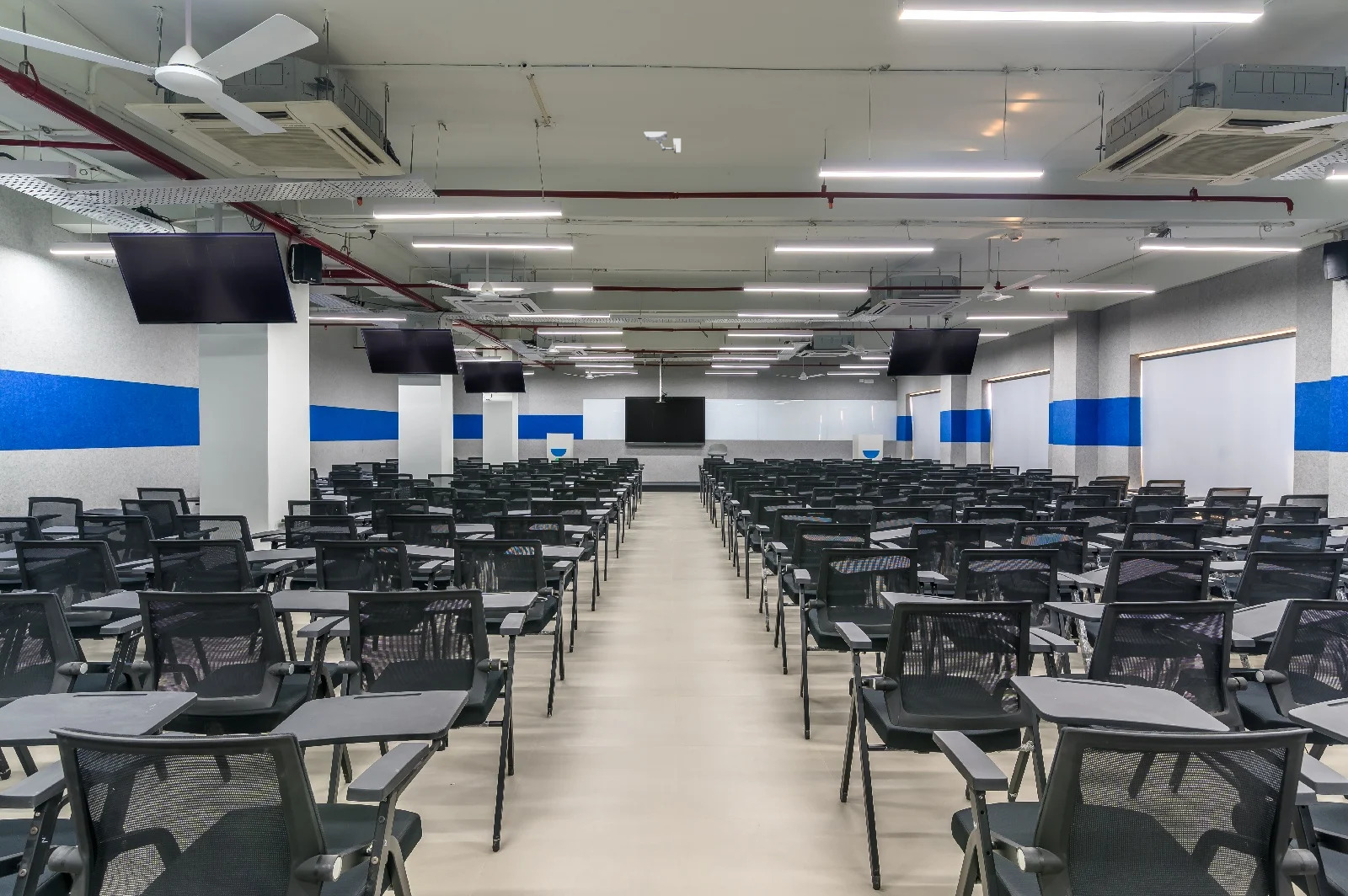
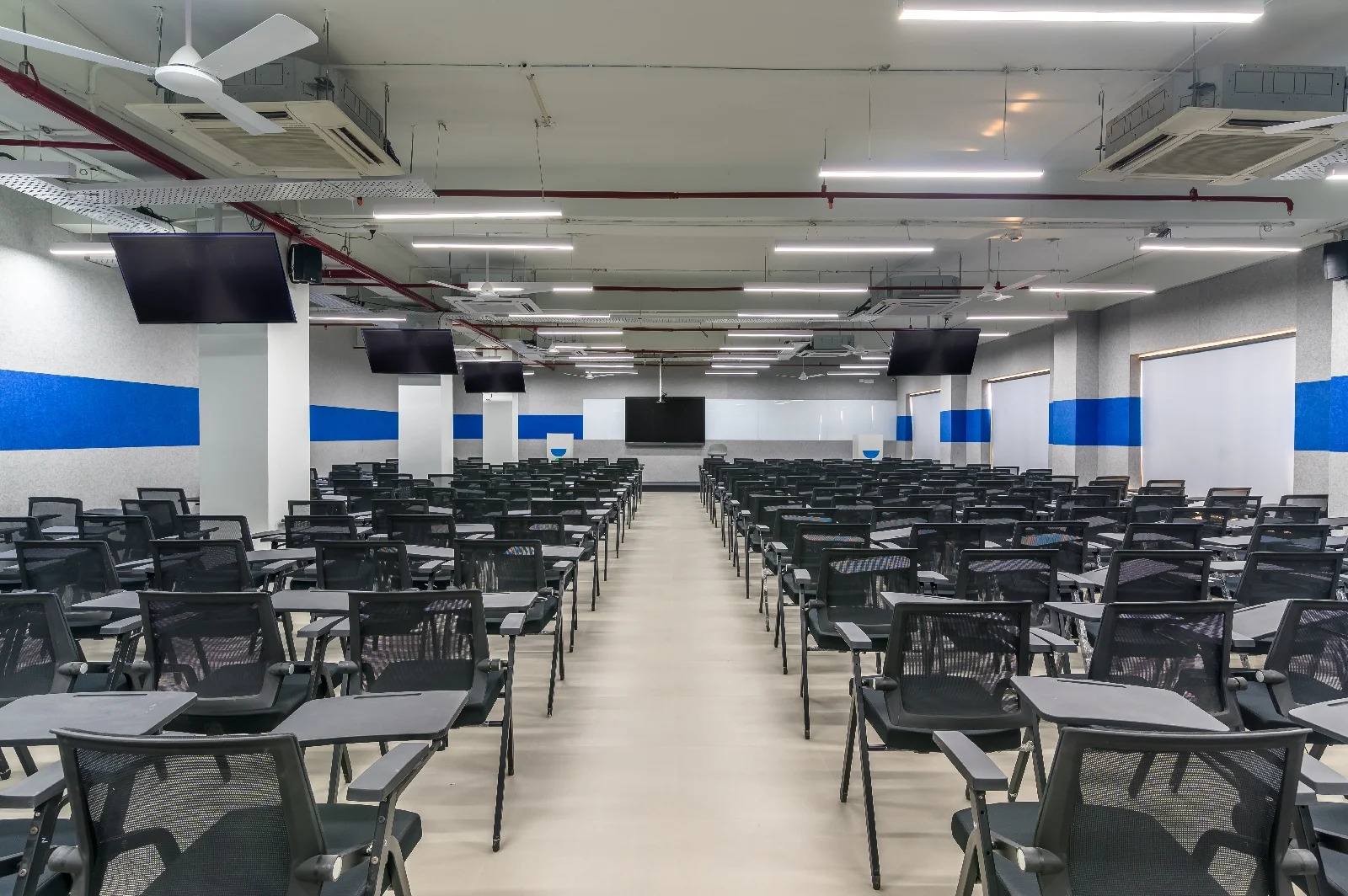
- security camera [644,131,682,154]
